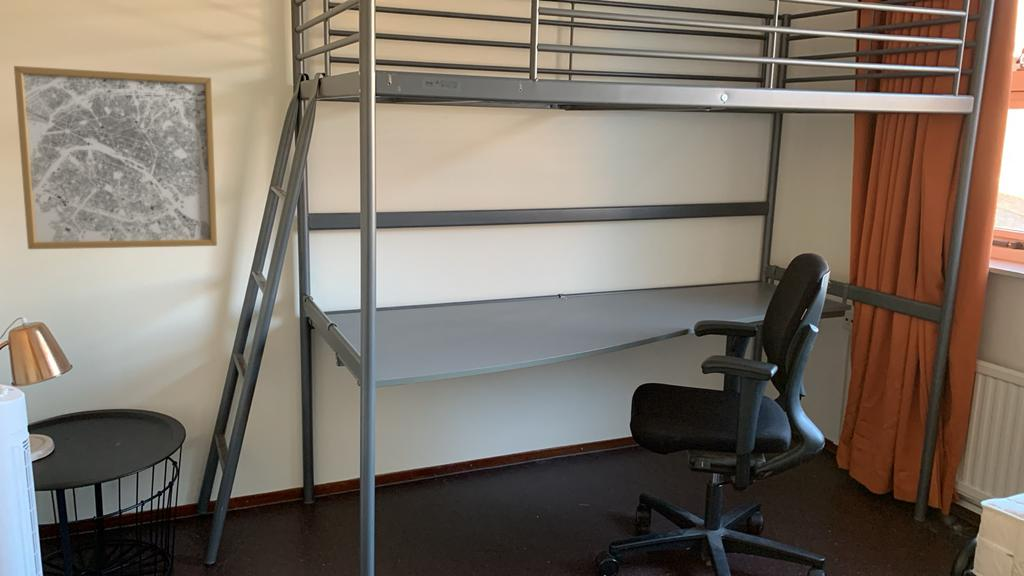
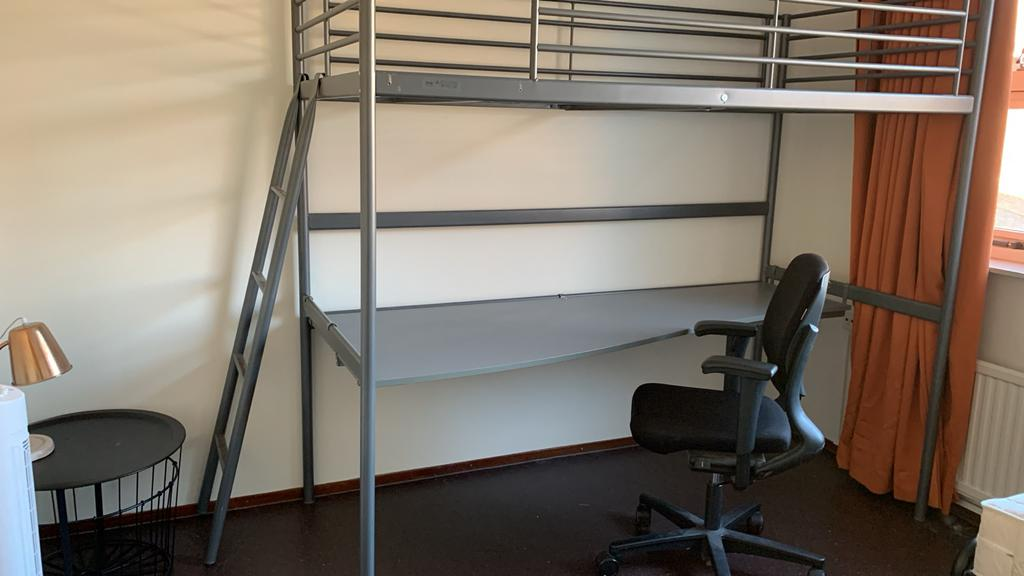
- wall art [13,65,218,250]
